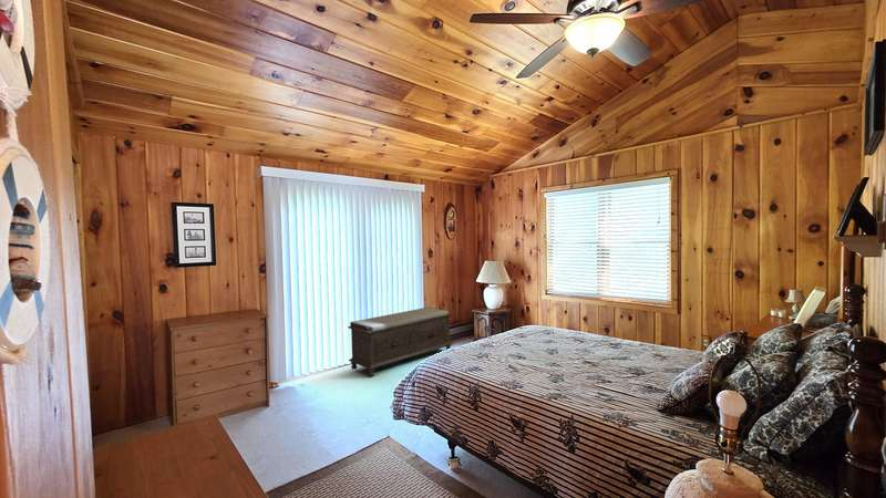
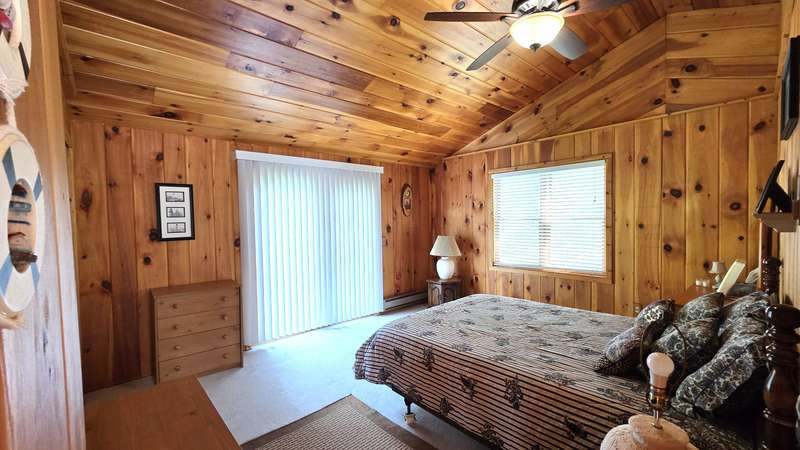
- bench [347,307,454,377]
